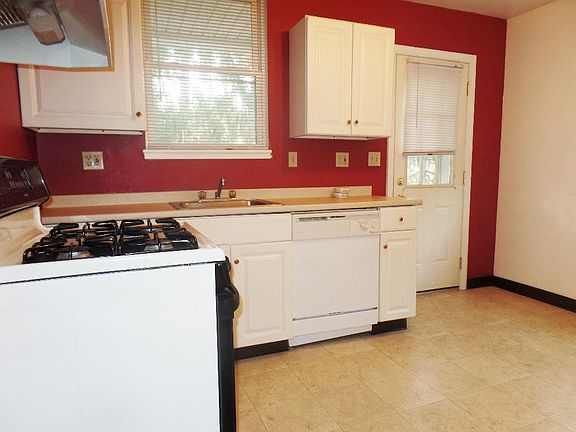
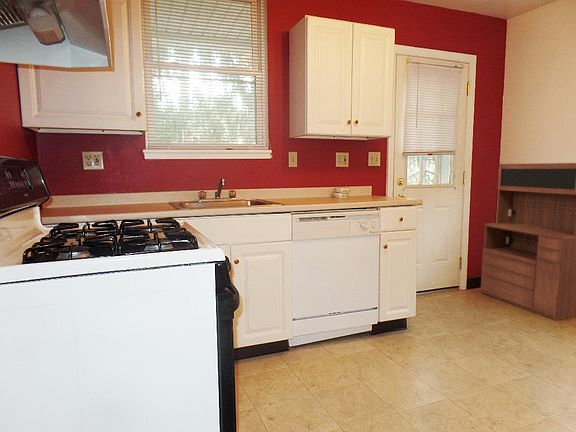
+ shelving unit [480,162,576,322]
